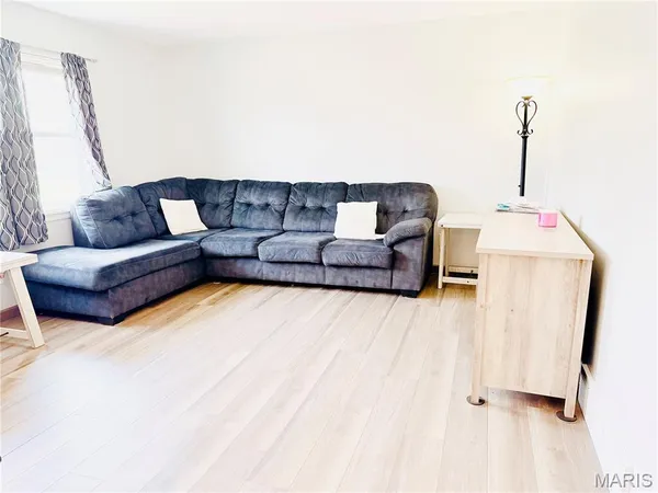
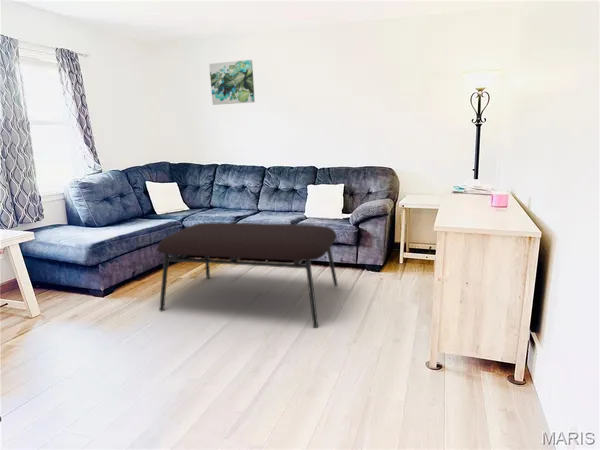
+ wall art [208,59,256,106]
+ coffee table [156,221,339,329]
